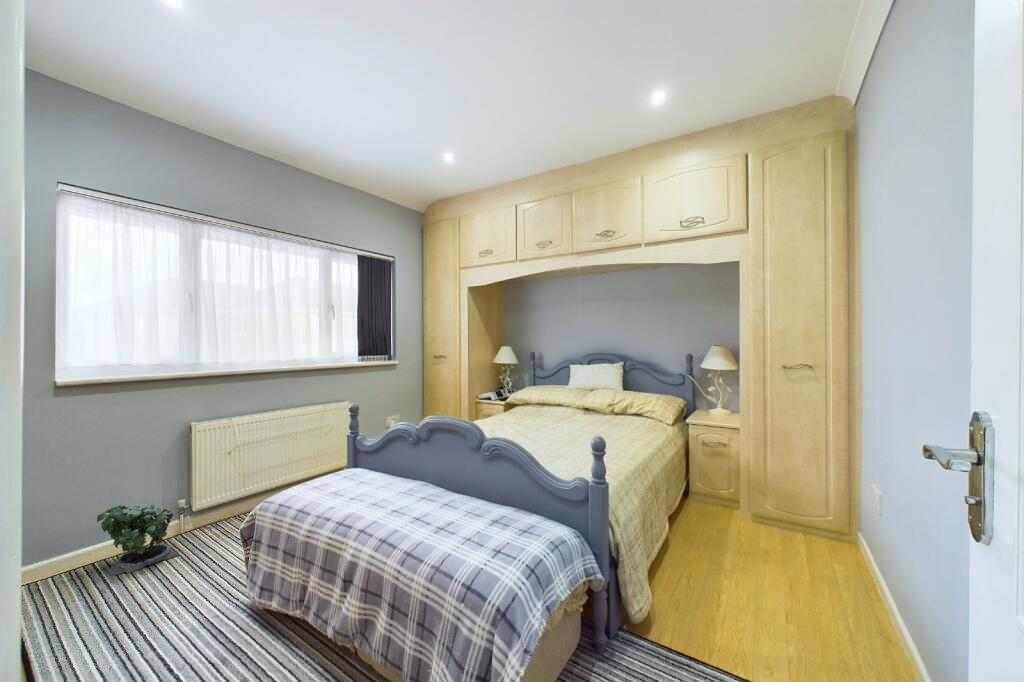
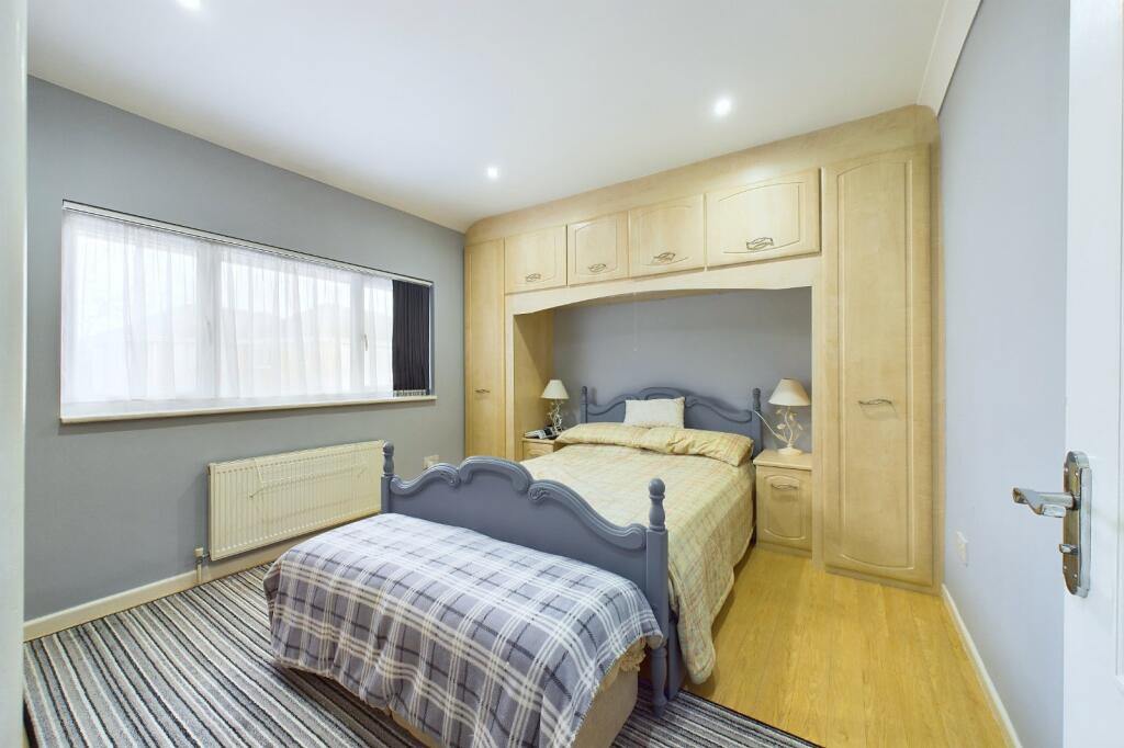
- potted plant [96,497,180,576]
